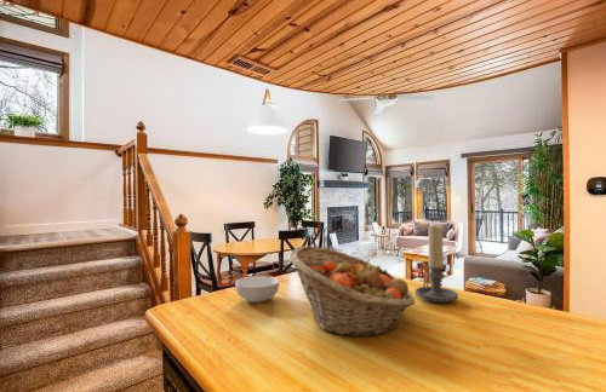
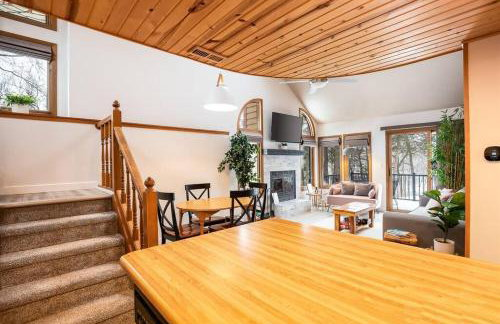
- cereal bowl [234,275,280,304]
- fruit basket [288,244,416,338]
- candle holder [415,224,459,304]
